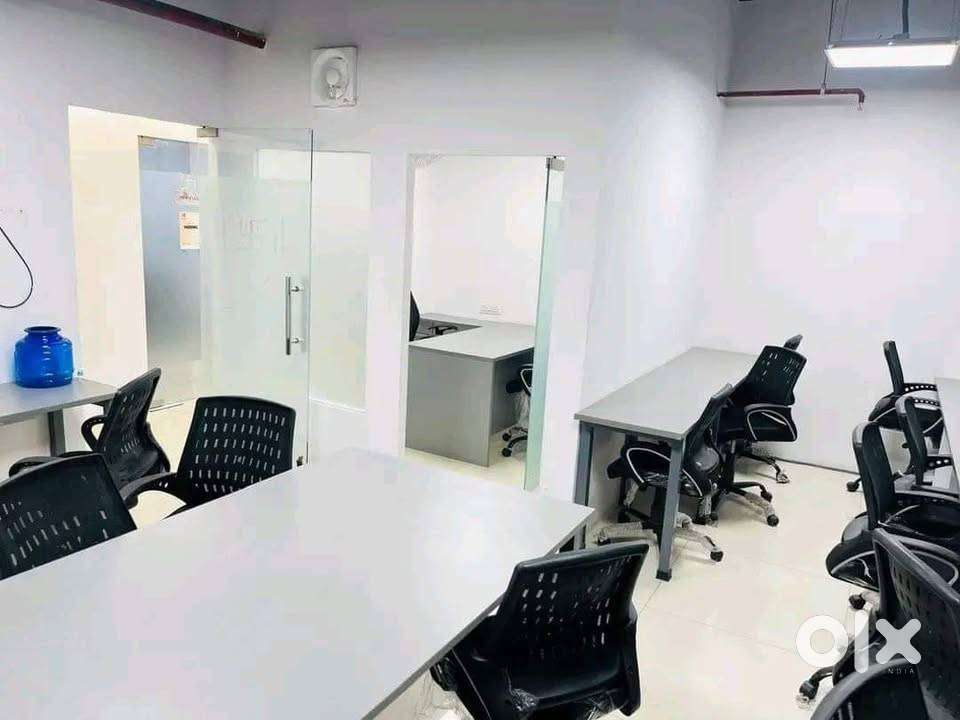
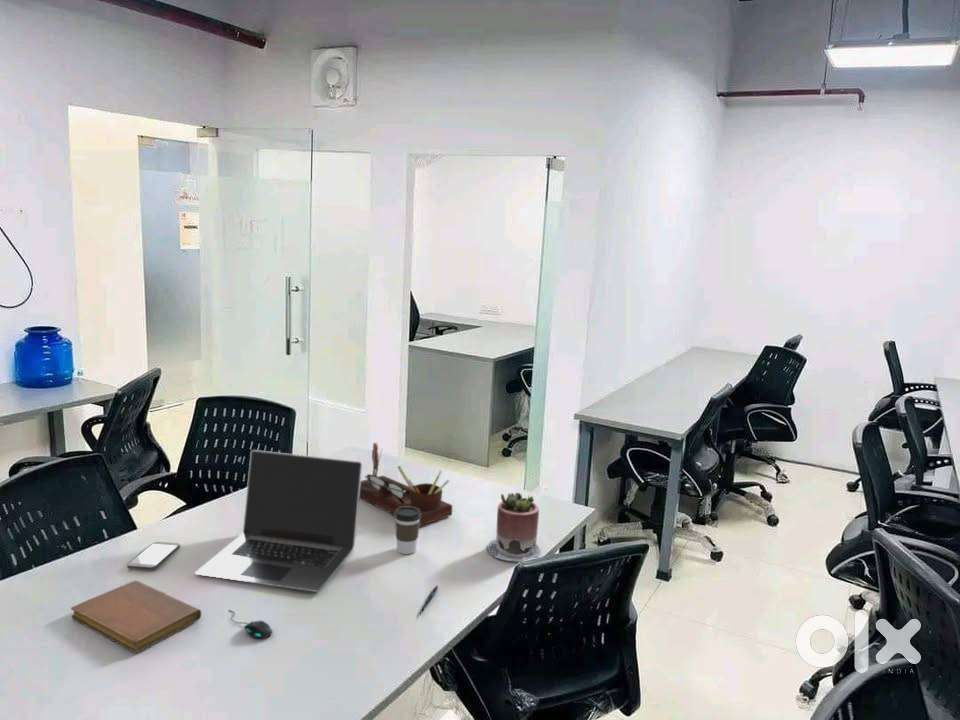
+ coffee cup [394,507,421,555]
+ desk organizer [359,442,453,527]
+ notebook [70,580,202,654]
+ laptop [194,449,363,593]
+ mouse [227,609,274,639]
+ succulent planter [486,491,541,563]
+ smartphone [126,541,181,571]
+ pen [418,585,439,616]
